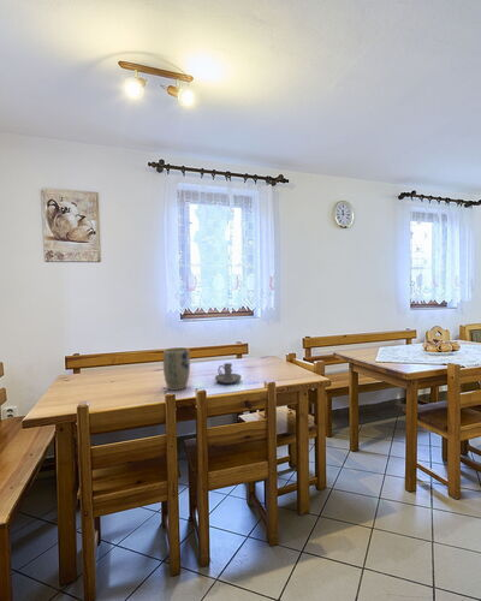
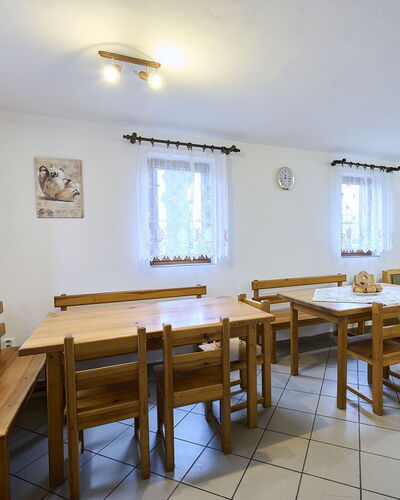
- candle holder [214,362,243,385]
- plant pot [162,346,191,392]
